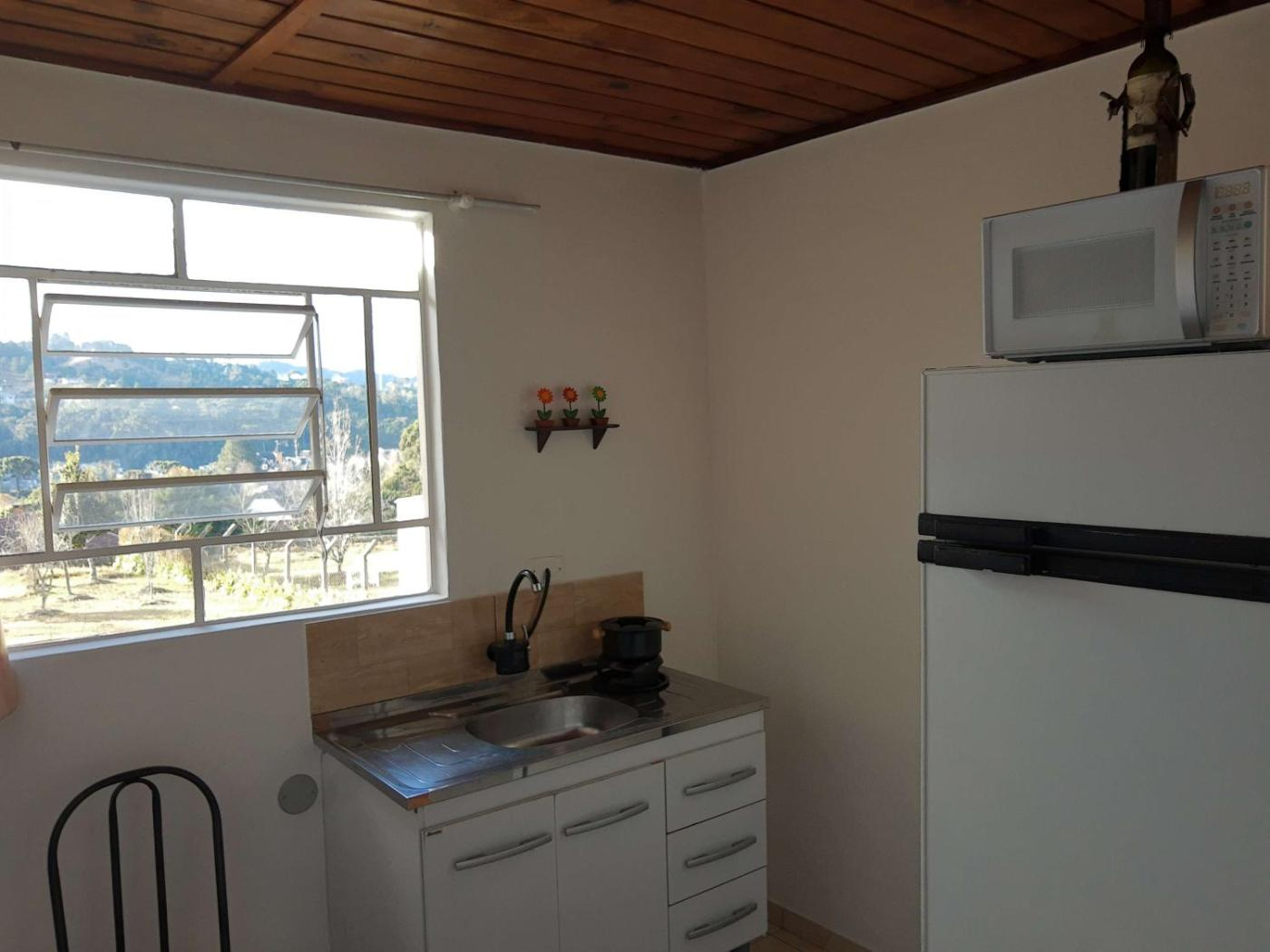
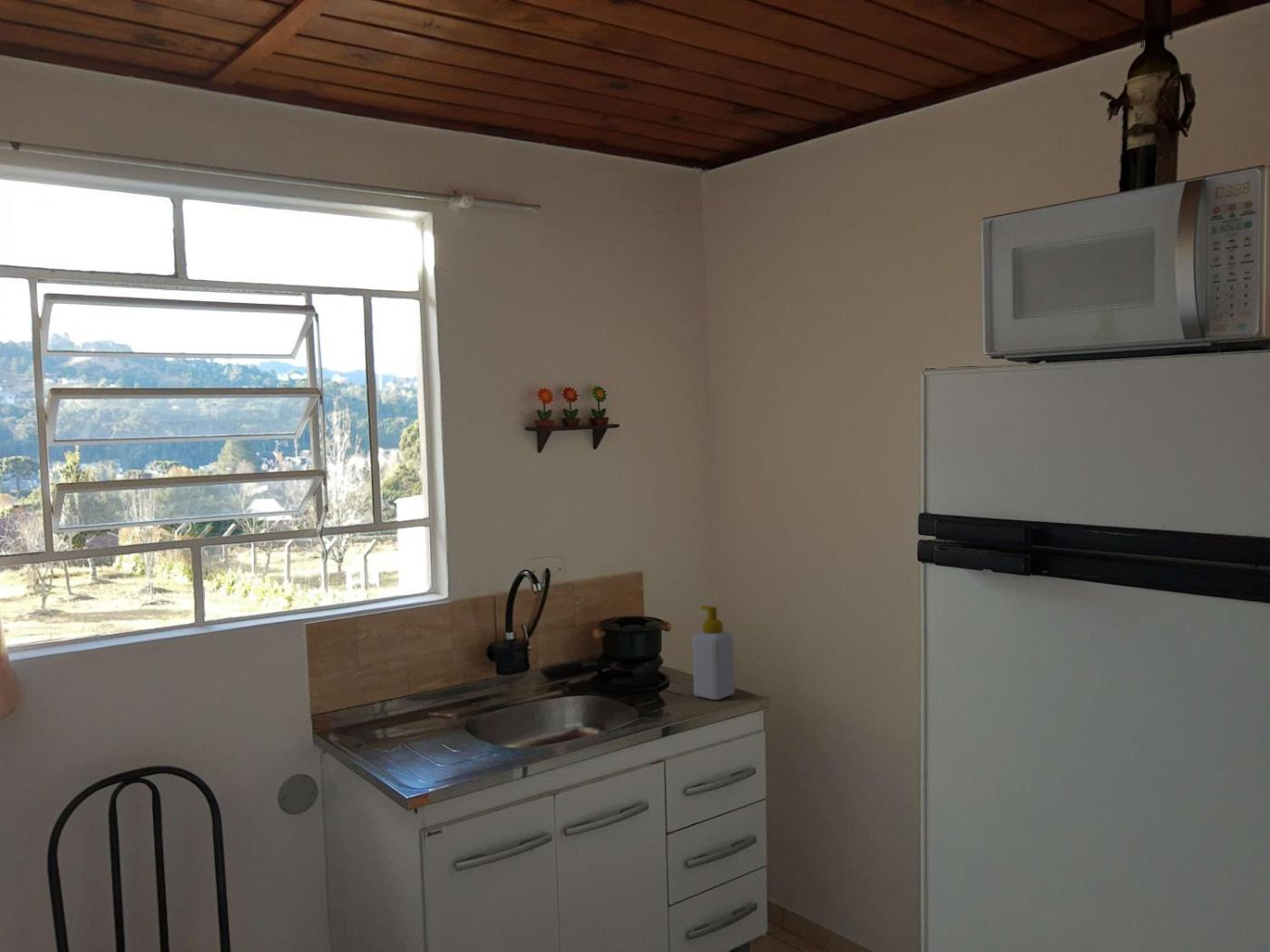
+ soap bottle [691,605,736,701]
